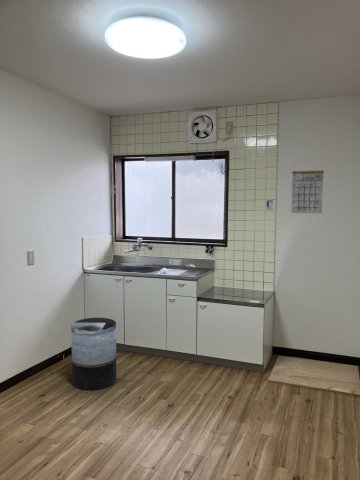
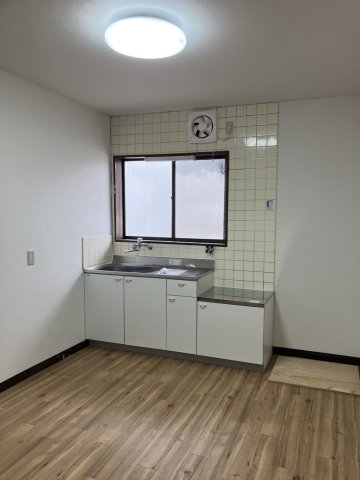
- trash can [70,317,117,391]
- calendar [290,160,325,214]
